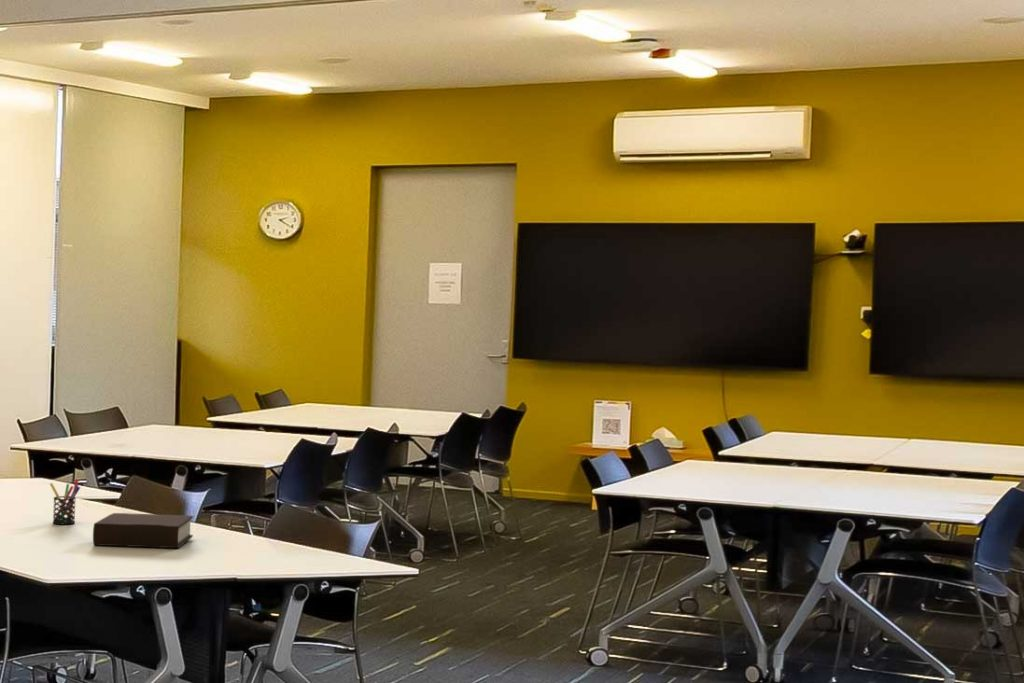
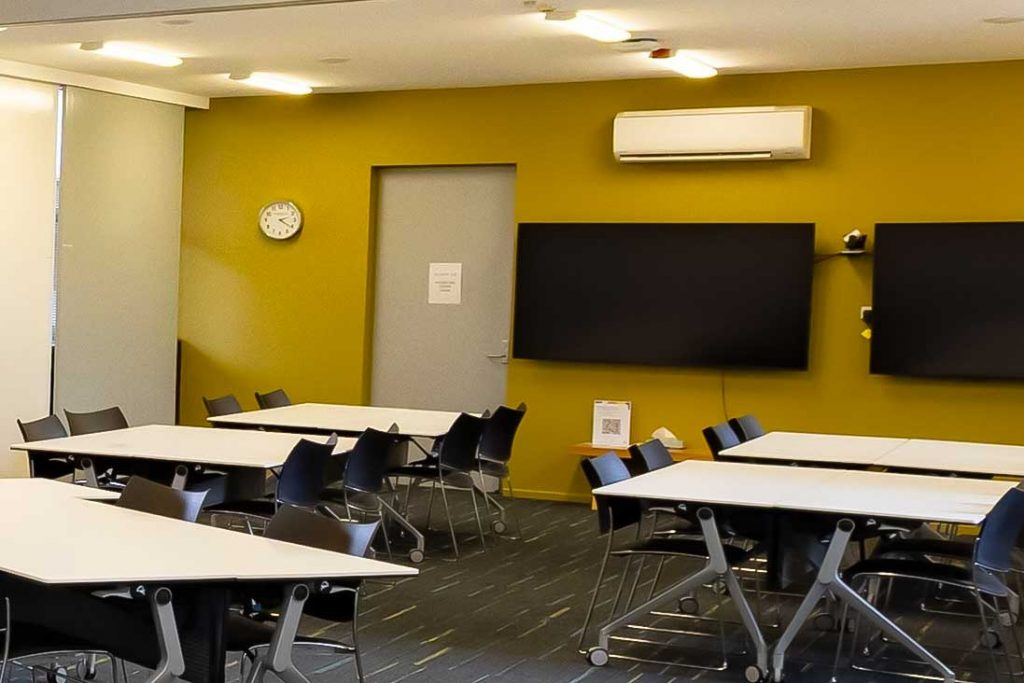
- pen holder [49,478,81,526]
- bible [92,512,194,549]
